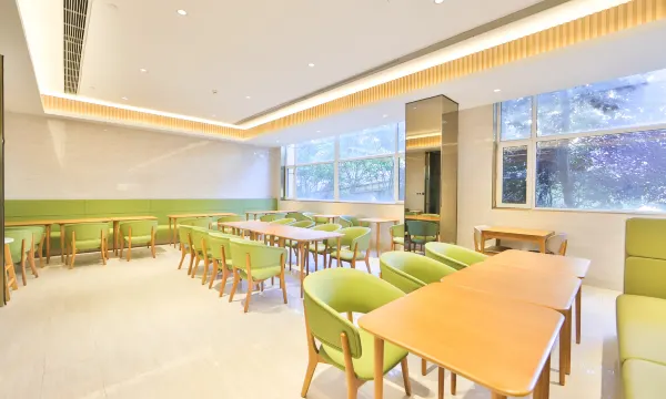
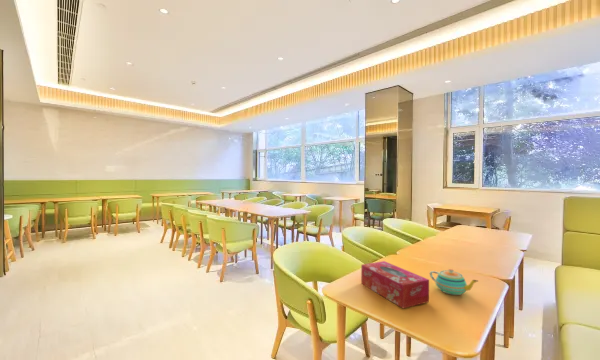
+ teapot [429,268,478,296]
+ tissue box [360,260,430,309]
